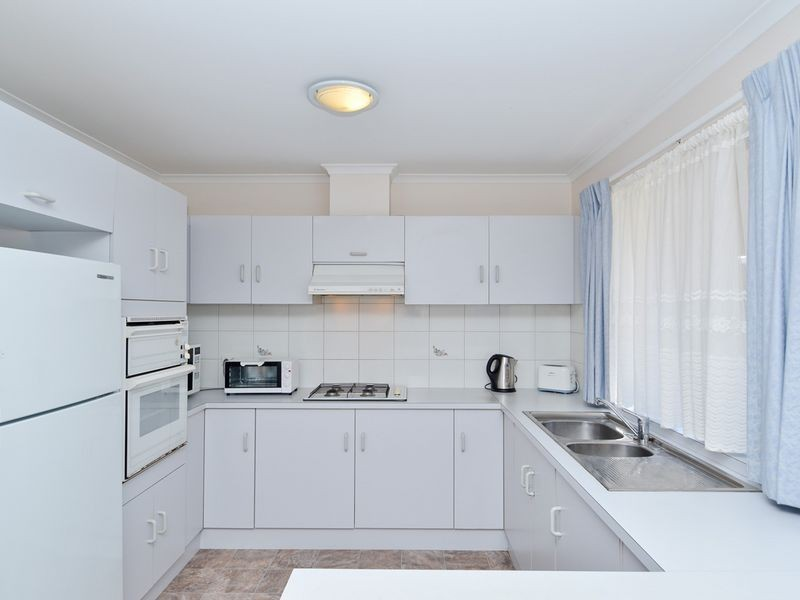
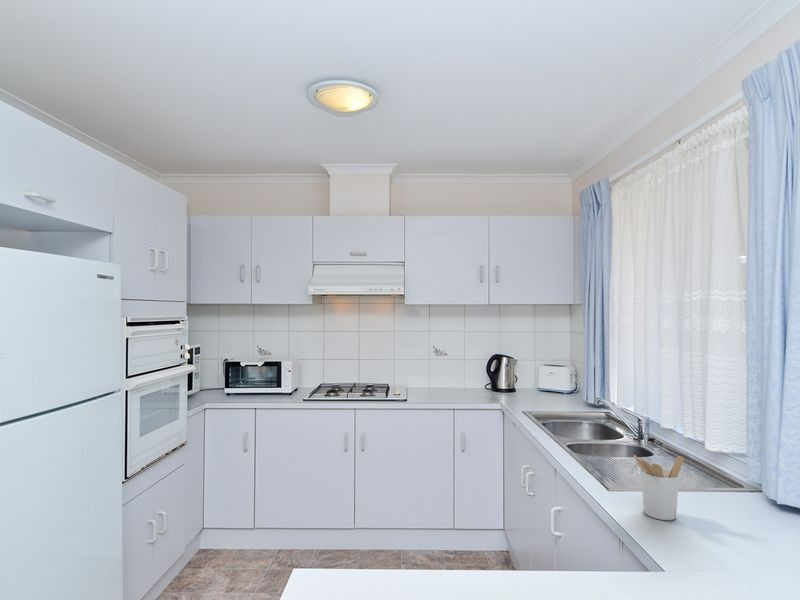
+ utensil holder [632,454,685,521]
